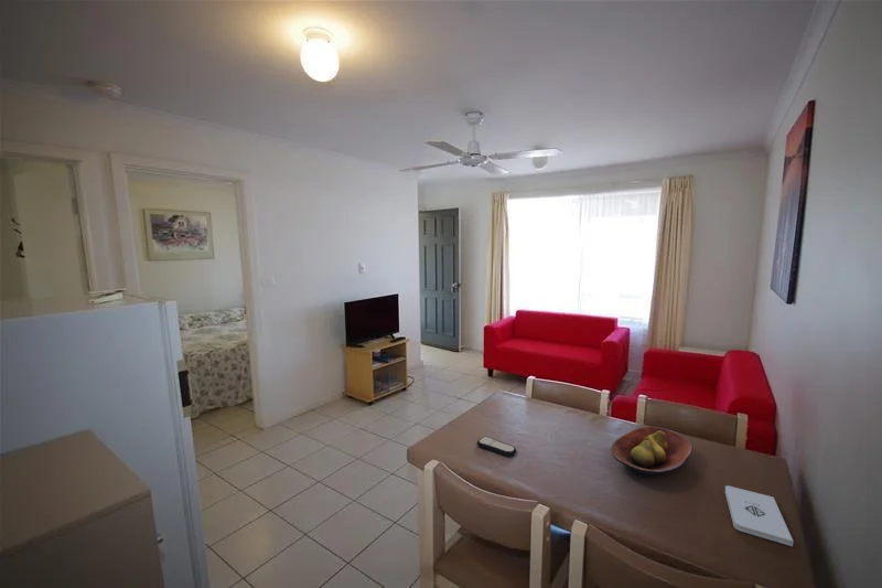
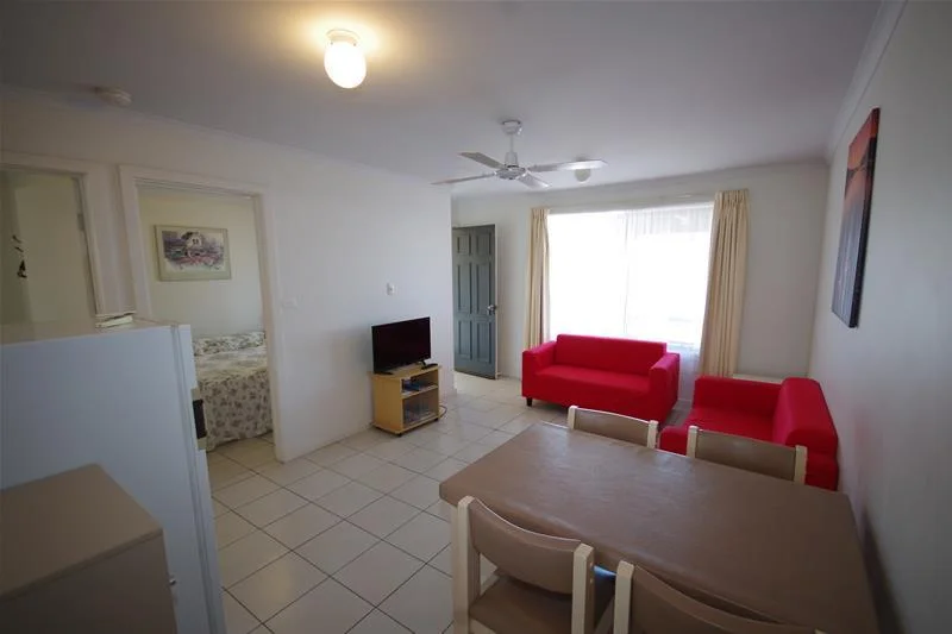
- notepad [723,484,794,547]
- remote control [476,436,517,458]
- fruit bowl [611,426,693,479]
